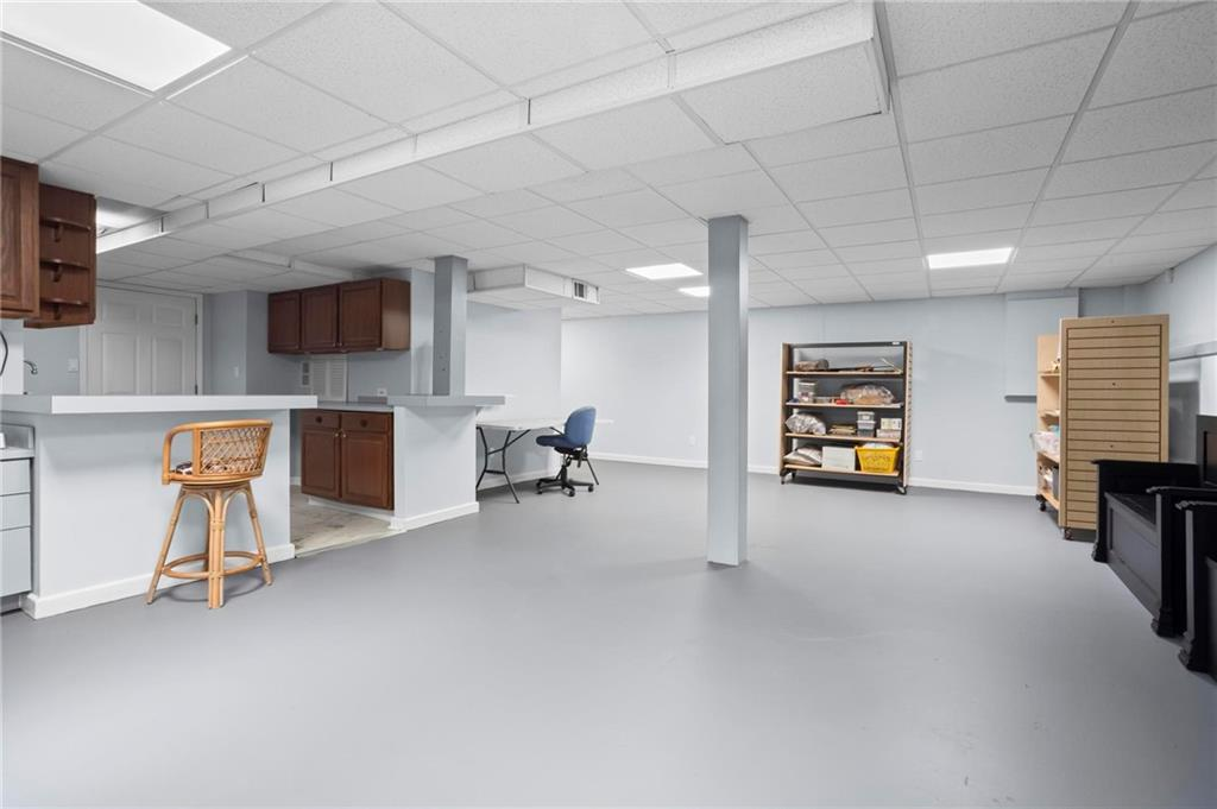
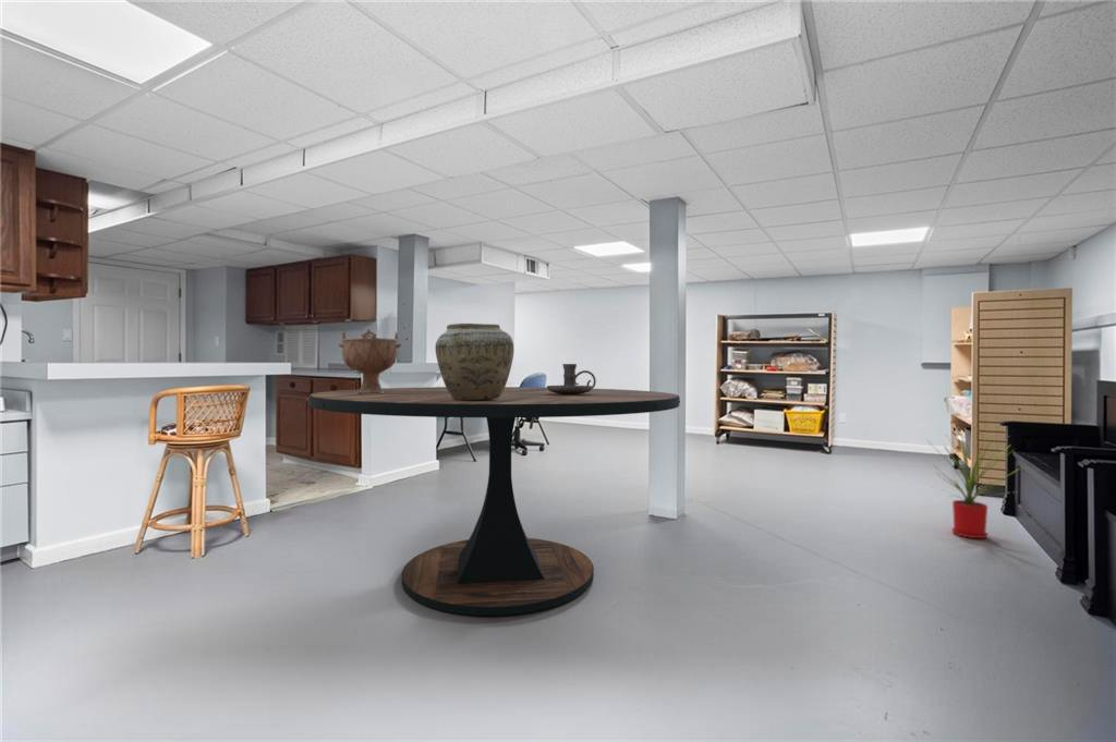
+ candle holder [546,363,597,394]
+ vase [435,323,514,400]
+ decorative bowl [337,328,402,394]
+ dining table [307,386,681,617]
+ house plant [925,429,1026,539]
